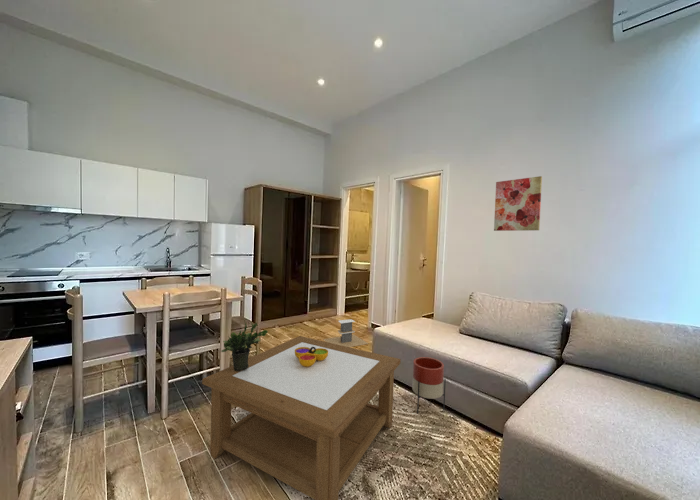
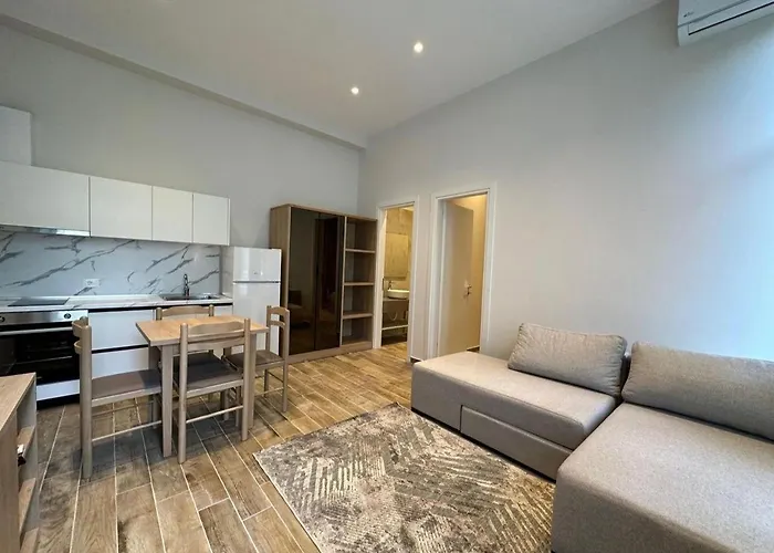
- potted plant [220,321,269,371]
- planter [411,356,447,414]
- decorative bowl [295,347,328,367]
- side table [322,318,370,348]
- wall art [493,175,543,232]
- coffee table [201,335,402,500]
